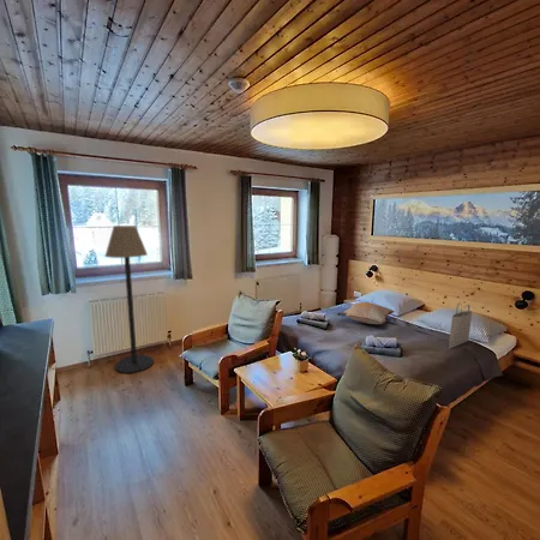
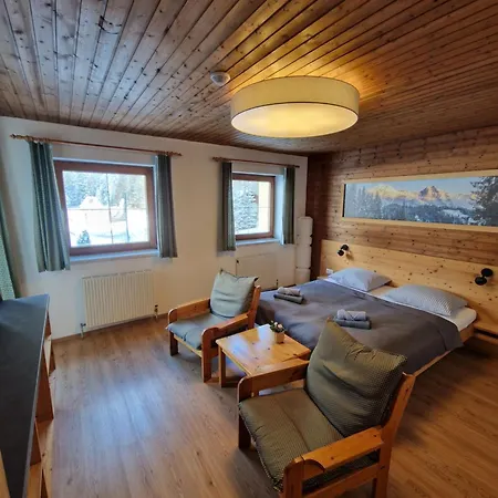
- tote bag [448,301,473,350]
- floor lamp [103,224,155,374]
- decorative pillow [336,301,396,325]
